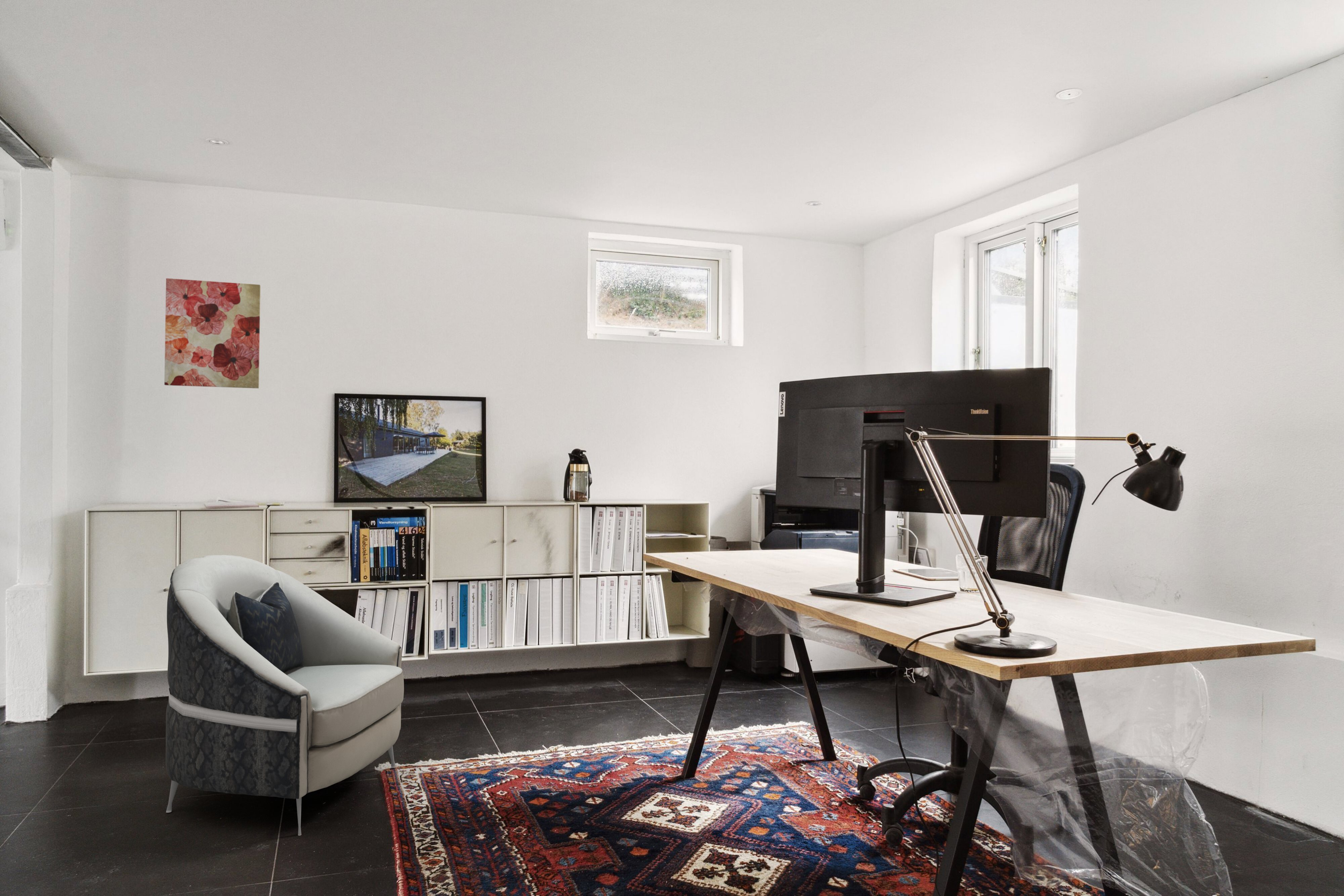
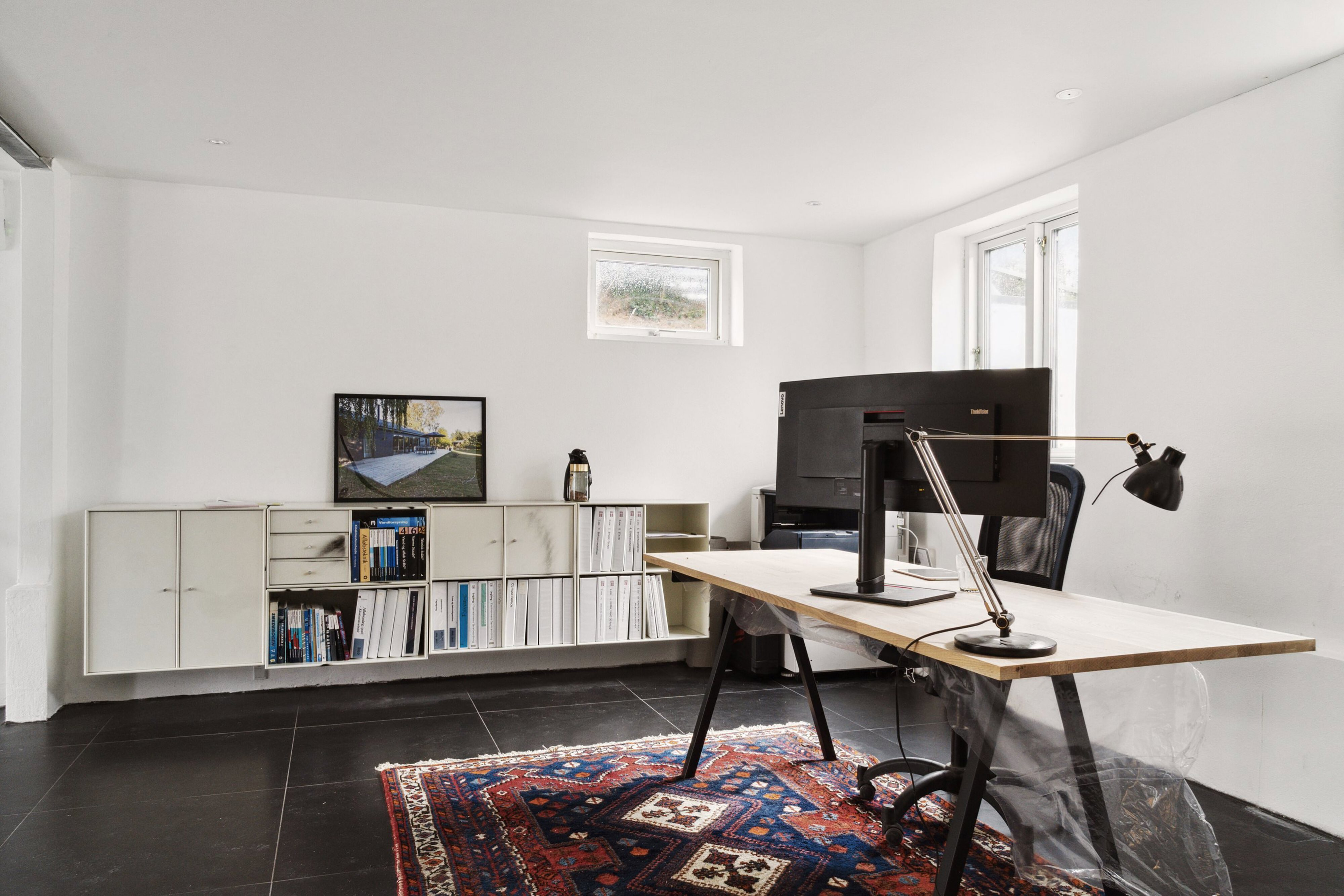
- wall art [164,278,261,389]
- armchair [165,554,404,836]
